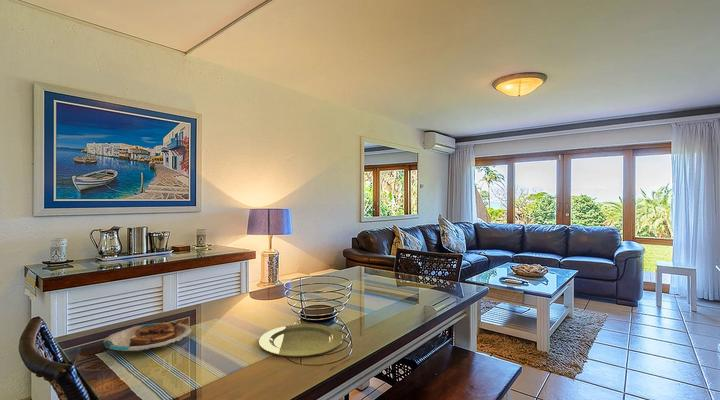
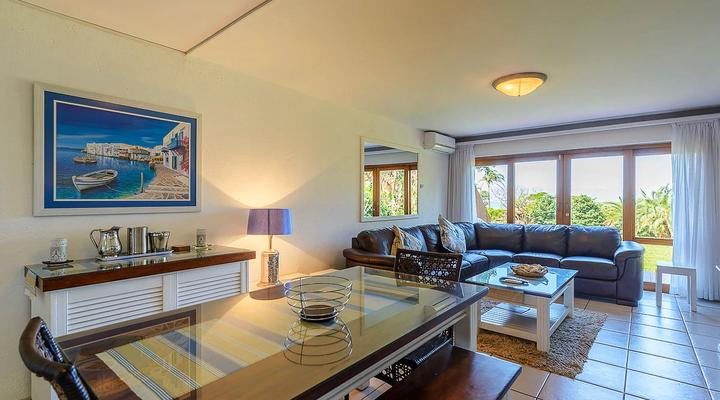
- plate [102,321,193,352]
- plate [257,323,344,358]
